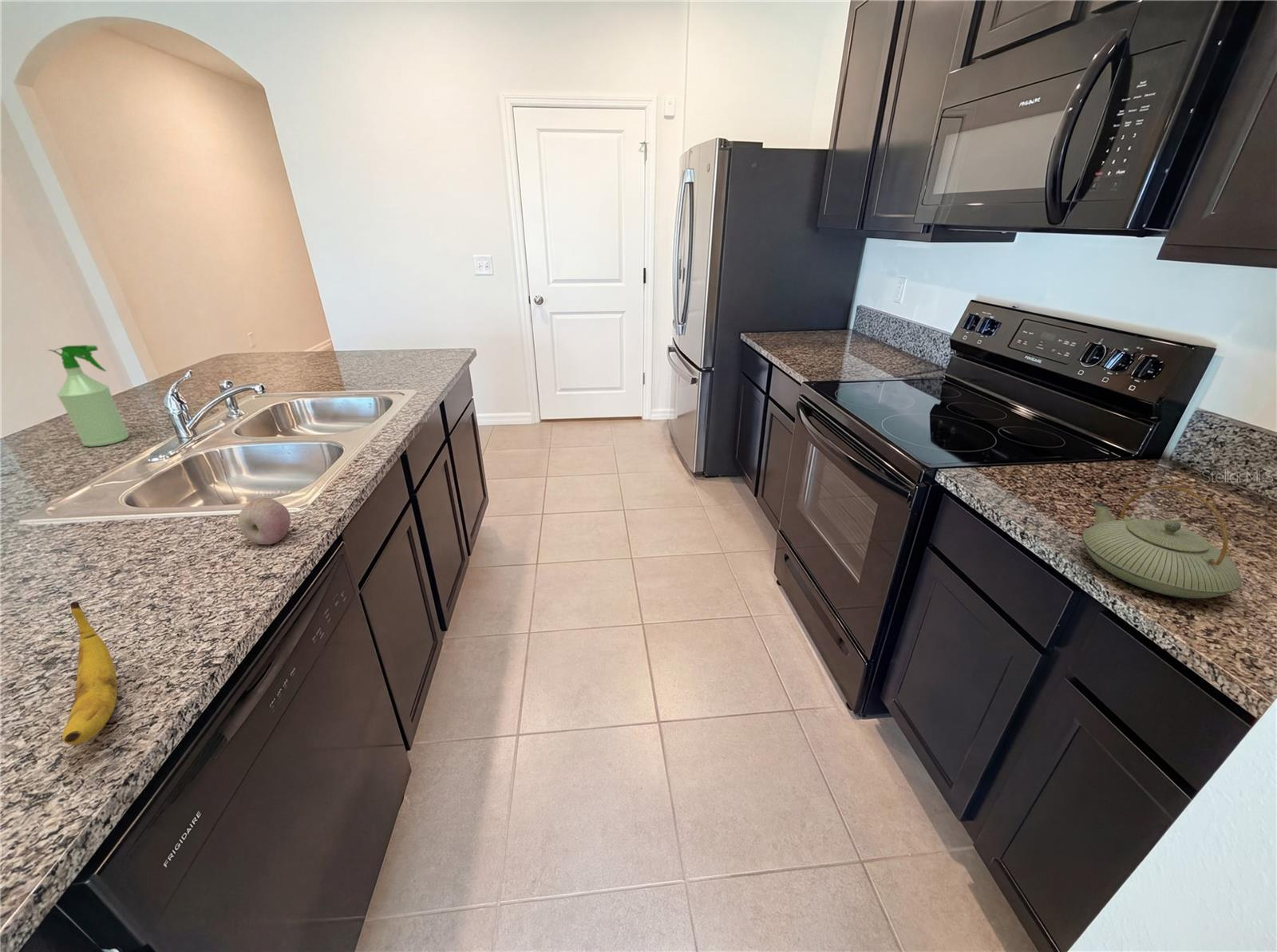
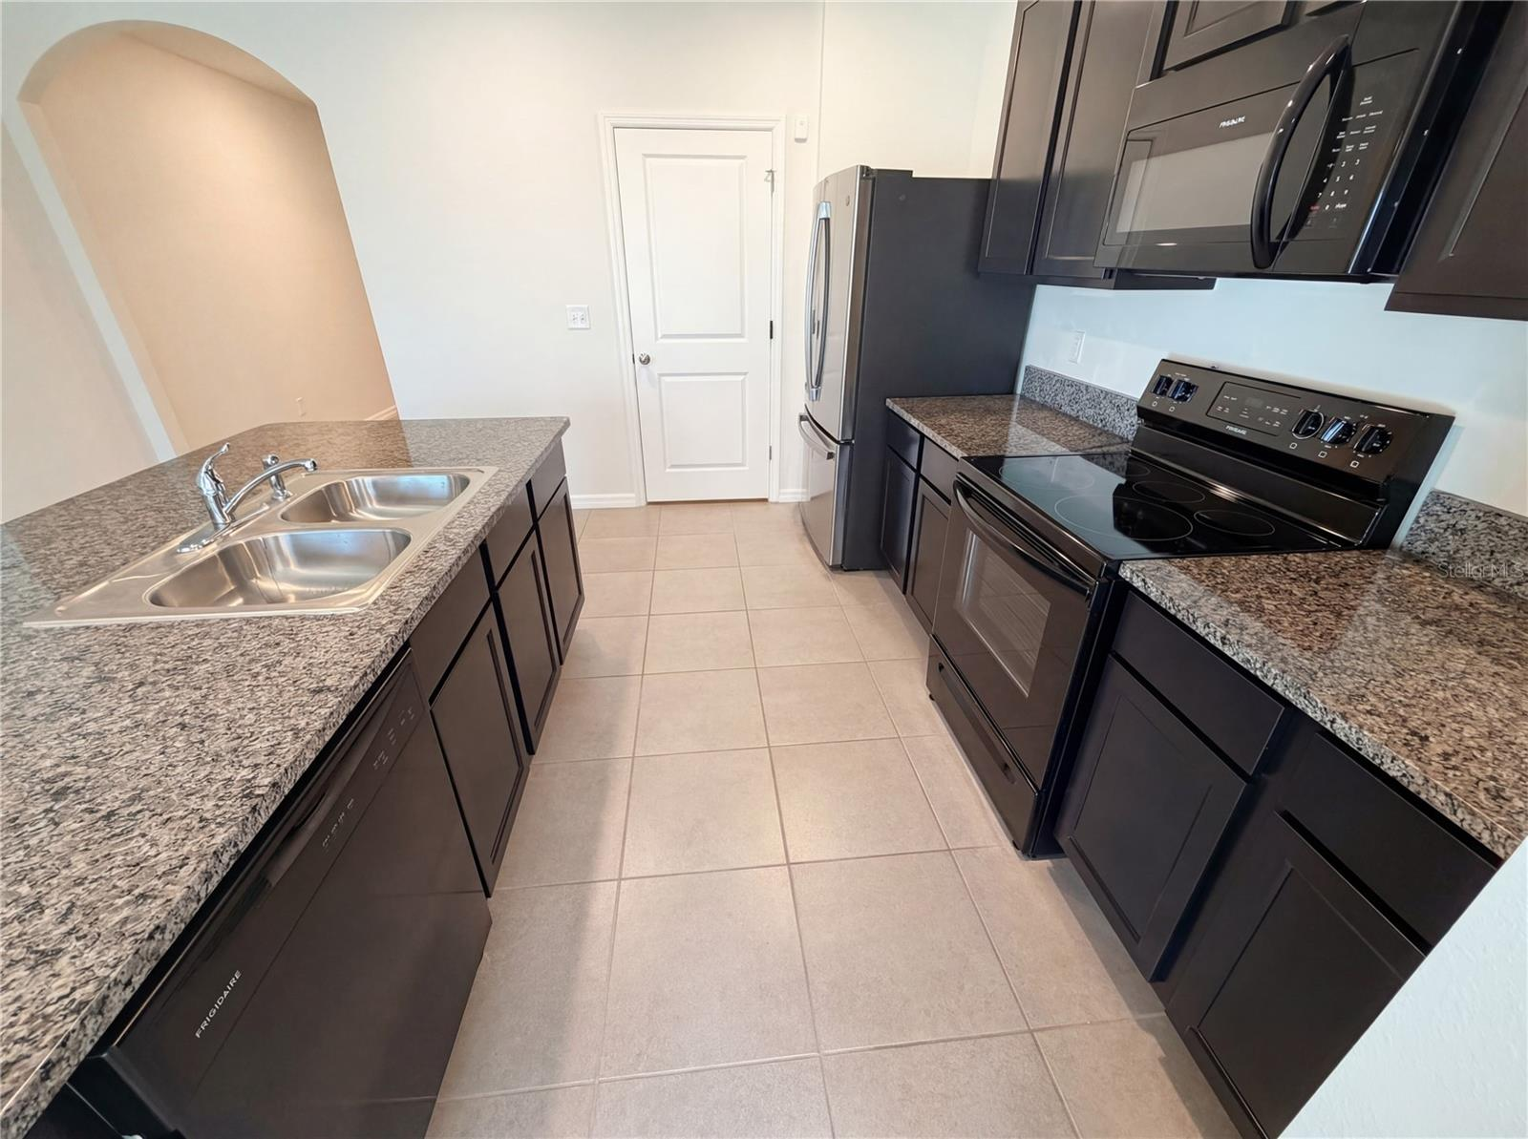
- spray bottle [47,344,130,448]
- banana [61,601,118,745]
- teapot [1081,485,1243,599]
- fruit [238,497,291,545]
